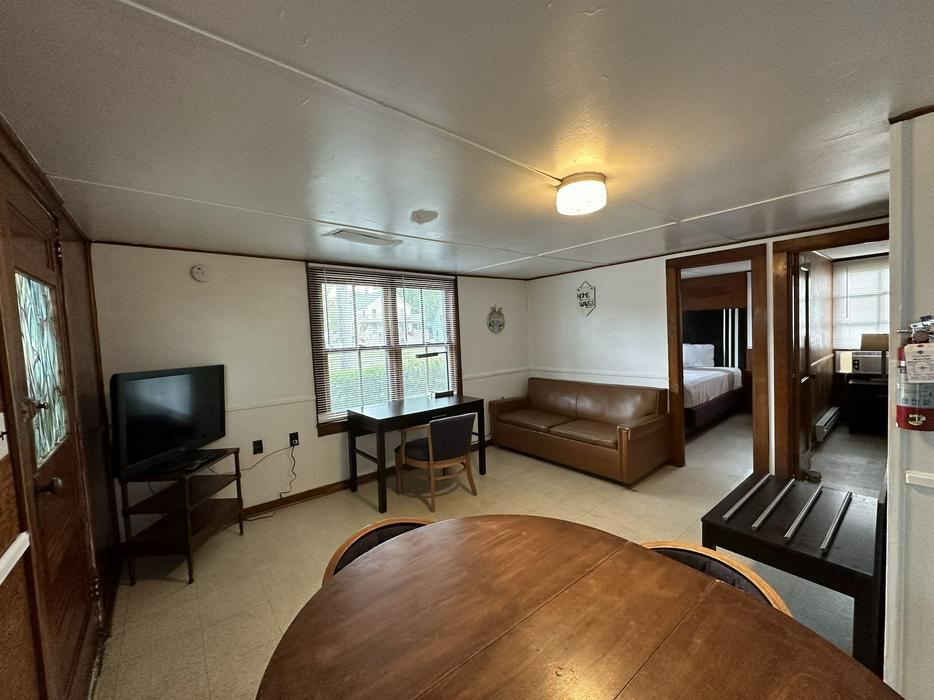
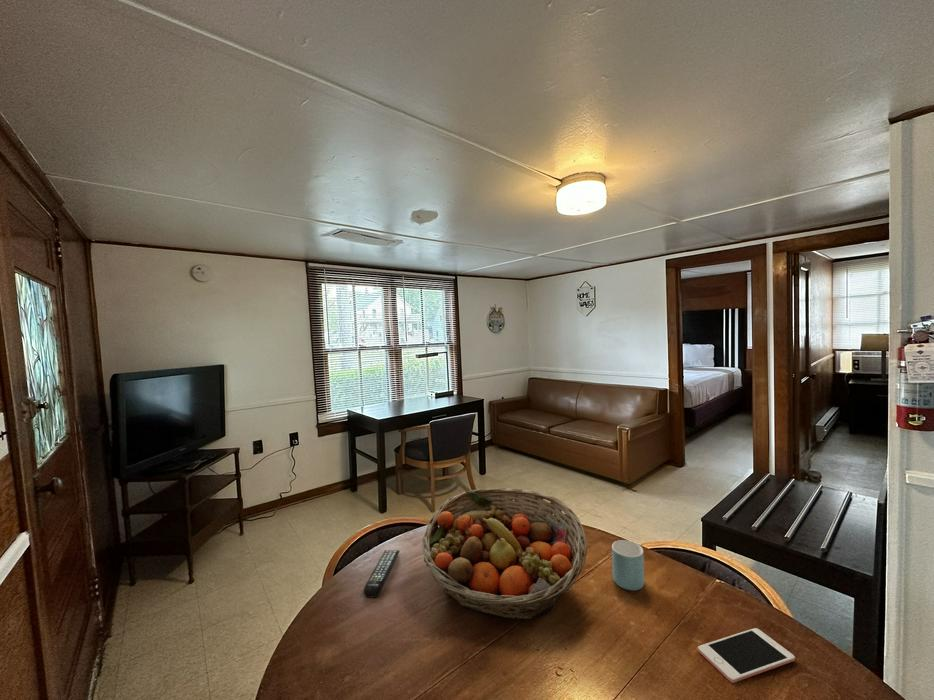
+ mug [611,539,645,592]
+ fruit basket [421,487,588,621]
+ remote control [363,549,401,599]
+ cell phone [697,627,796,684]
